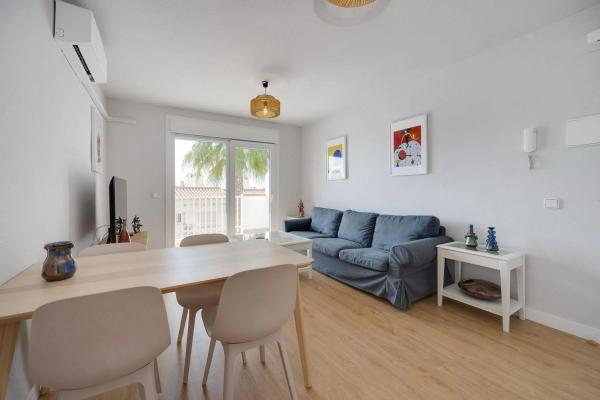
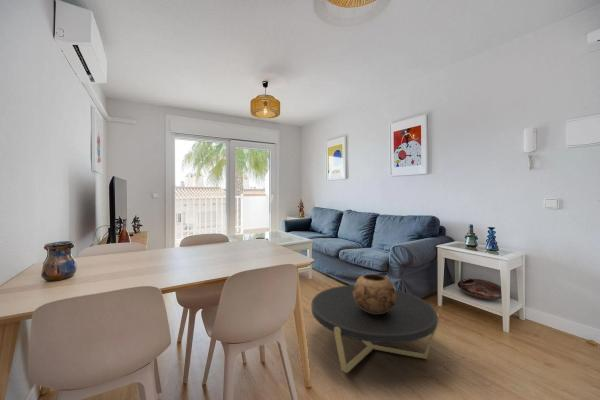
+ coffee table [311,284,440,374]
+ decorative bowl [353,273,396,314]
